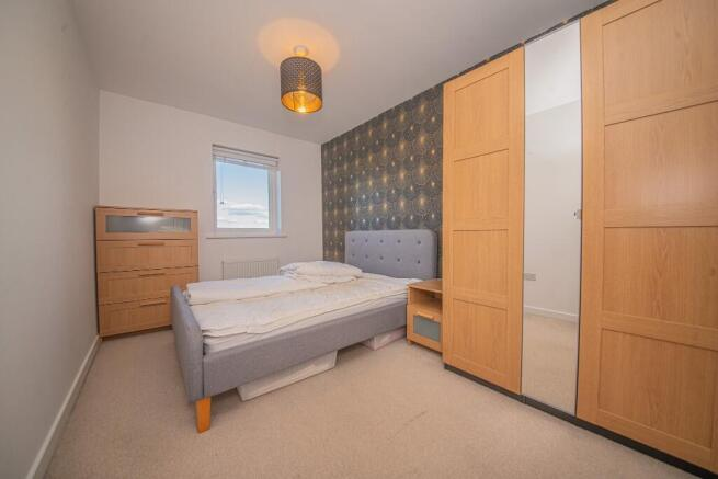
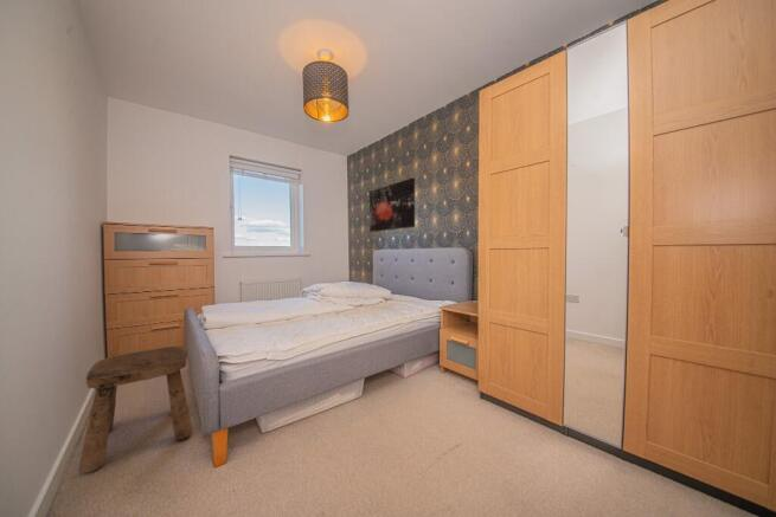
+ wall art [368,176,416,233]
+ stool [77,345,194,474]
